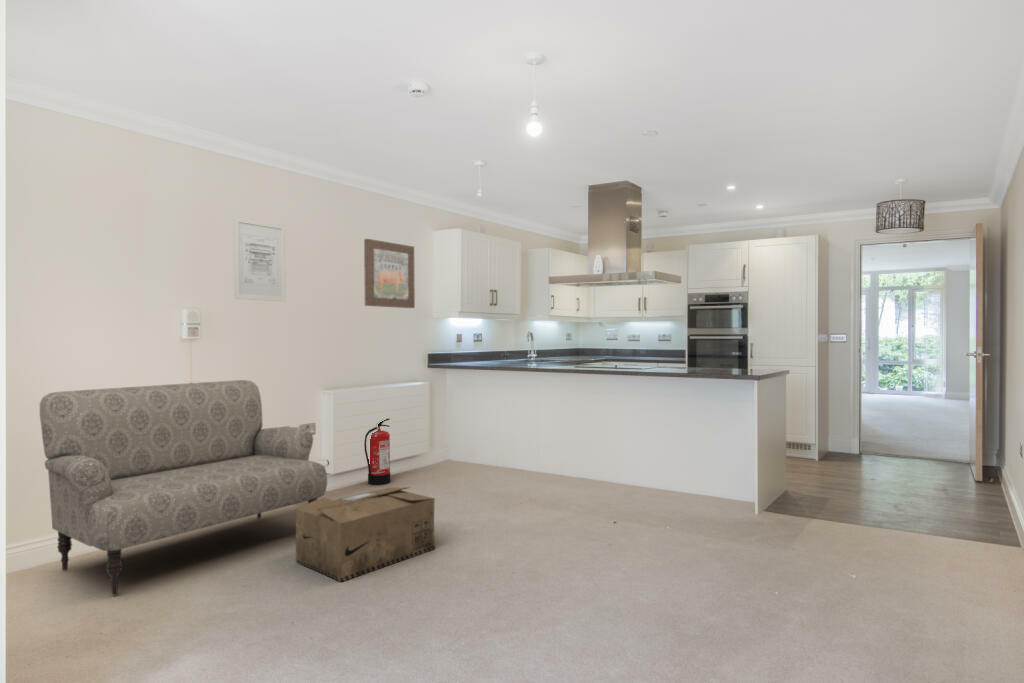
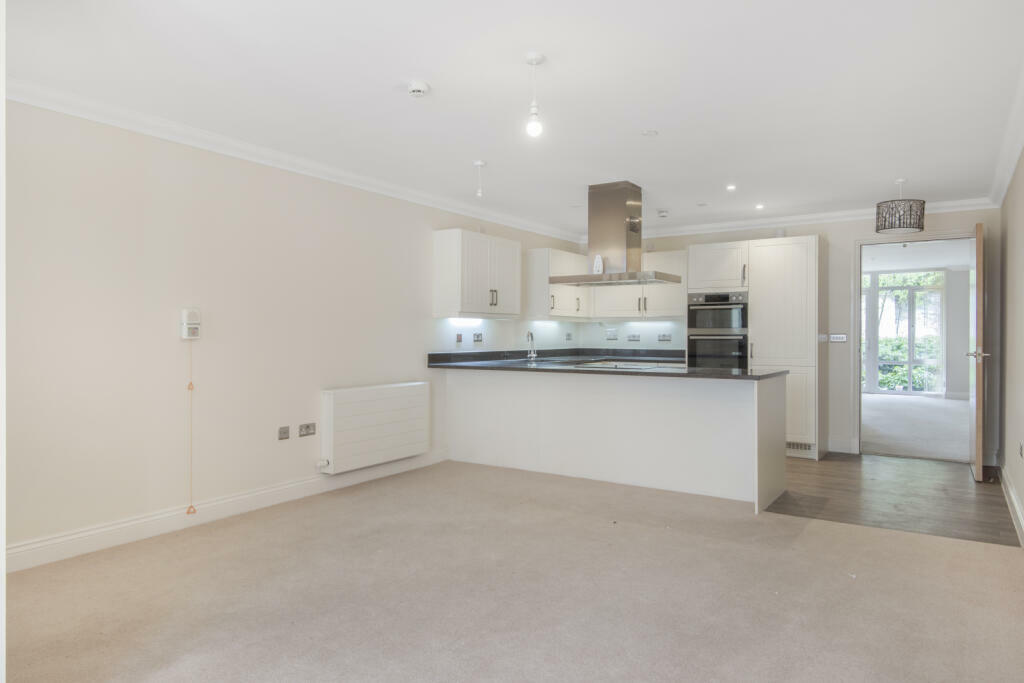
- cardboard box [295,486,436,583]
- wall art [232,216,287,303]
- wall art [363,238,416,309]
- sofa [39,379,328,597]
- fire extinguisher [363,418,391,486]
